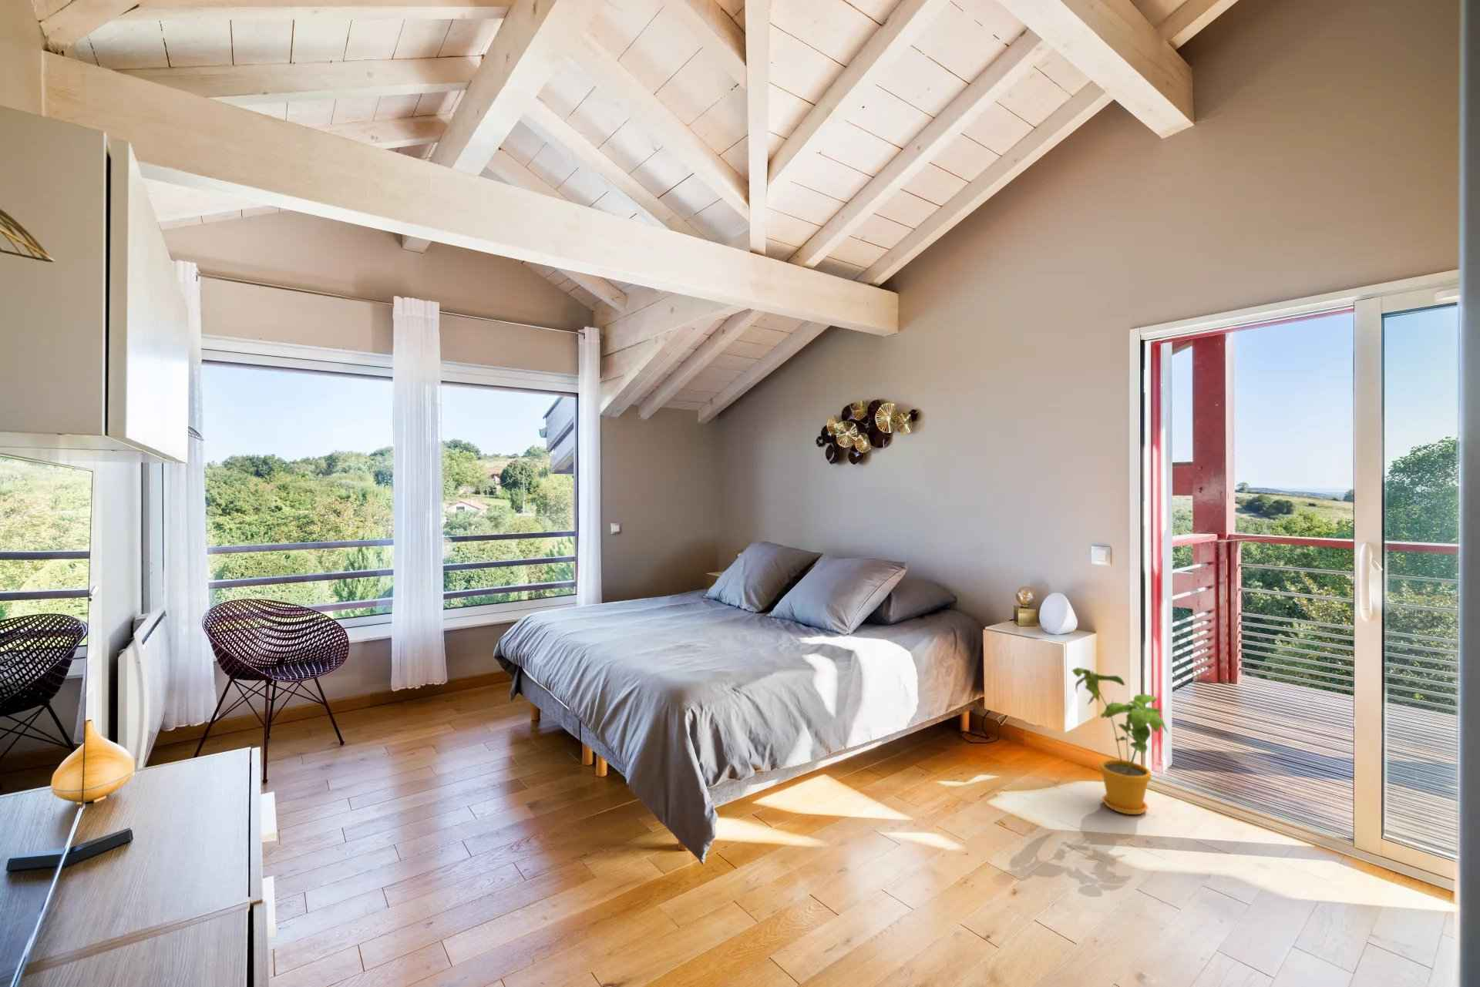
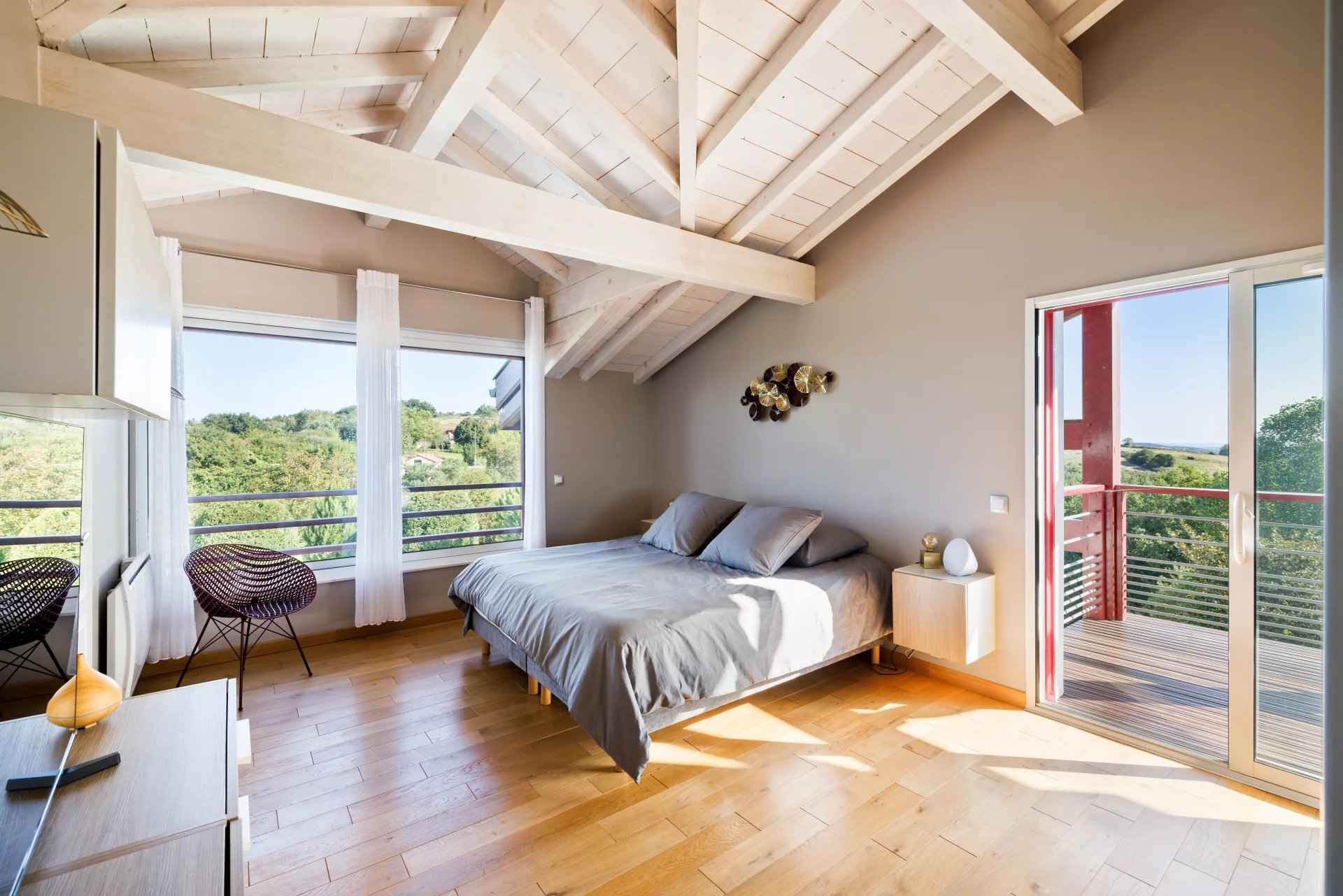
- house plant [1071,666,1169,815]
